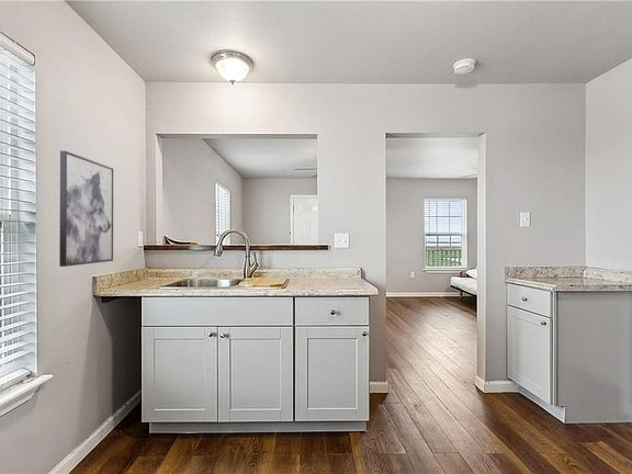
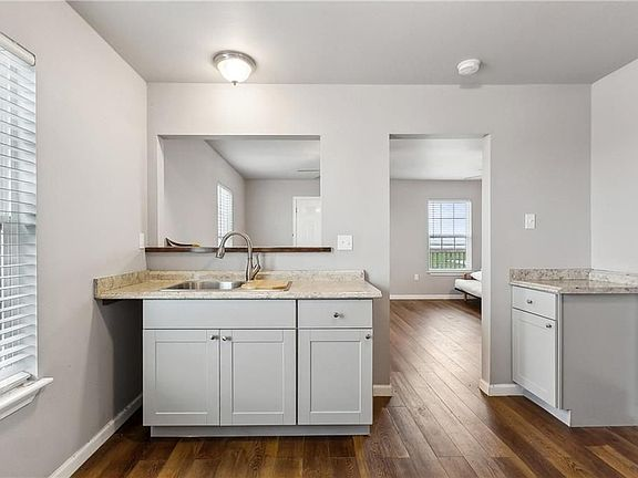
- wall art [58,150,114,268]
